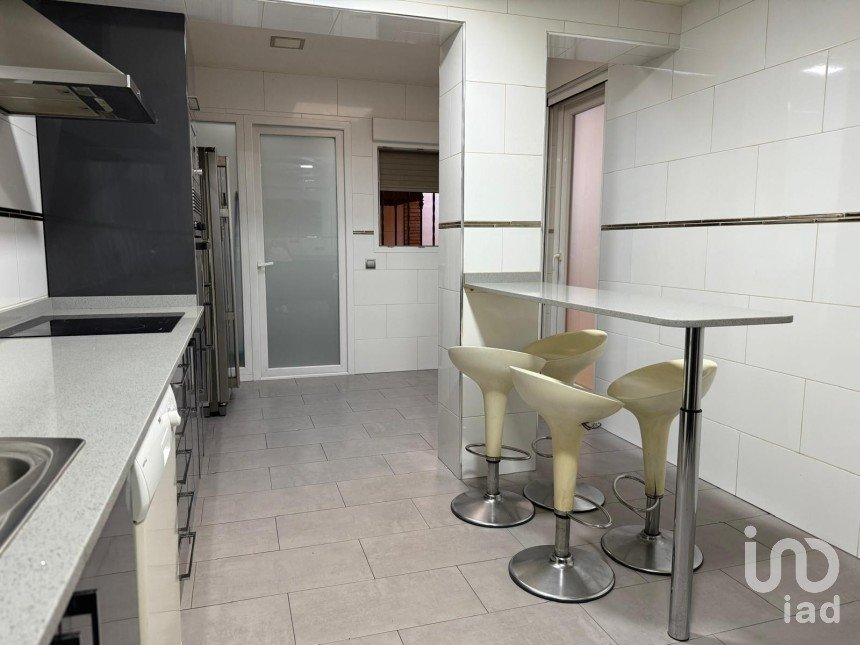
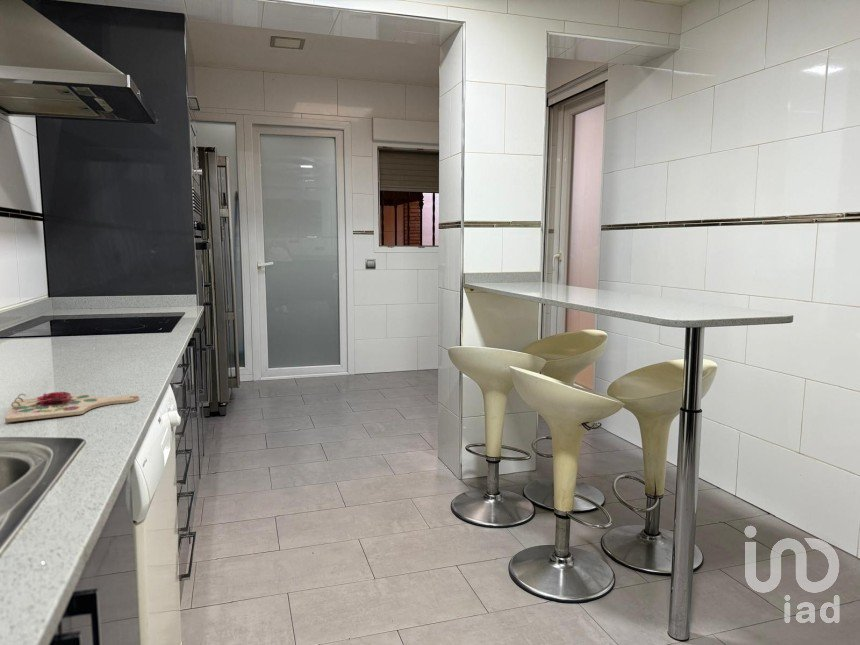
+ cutting board [4,391,140,423]
